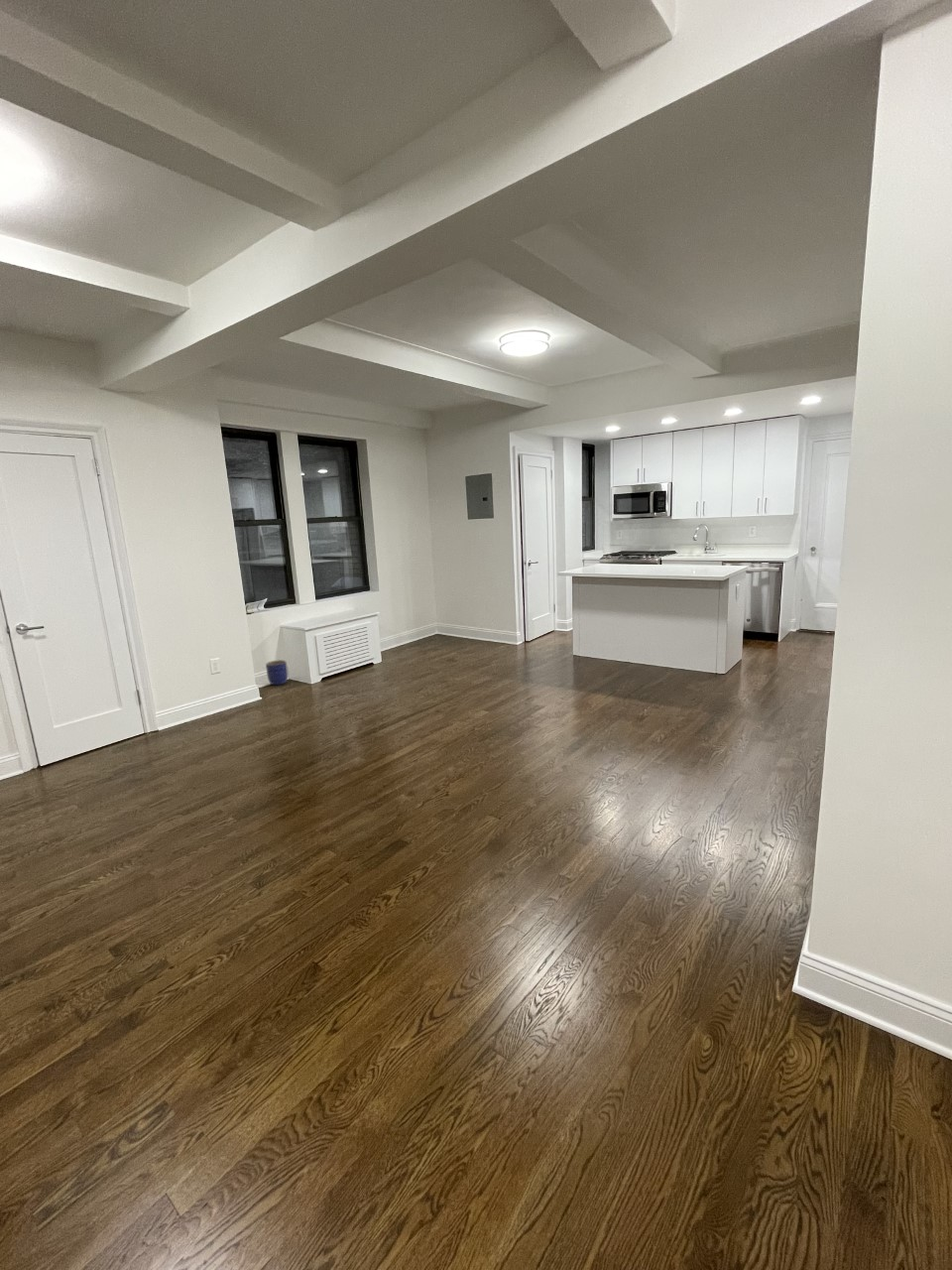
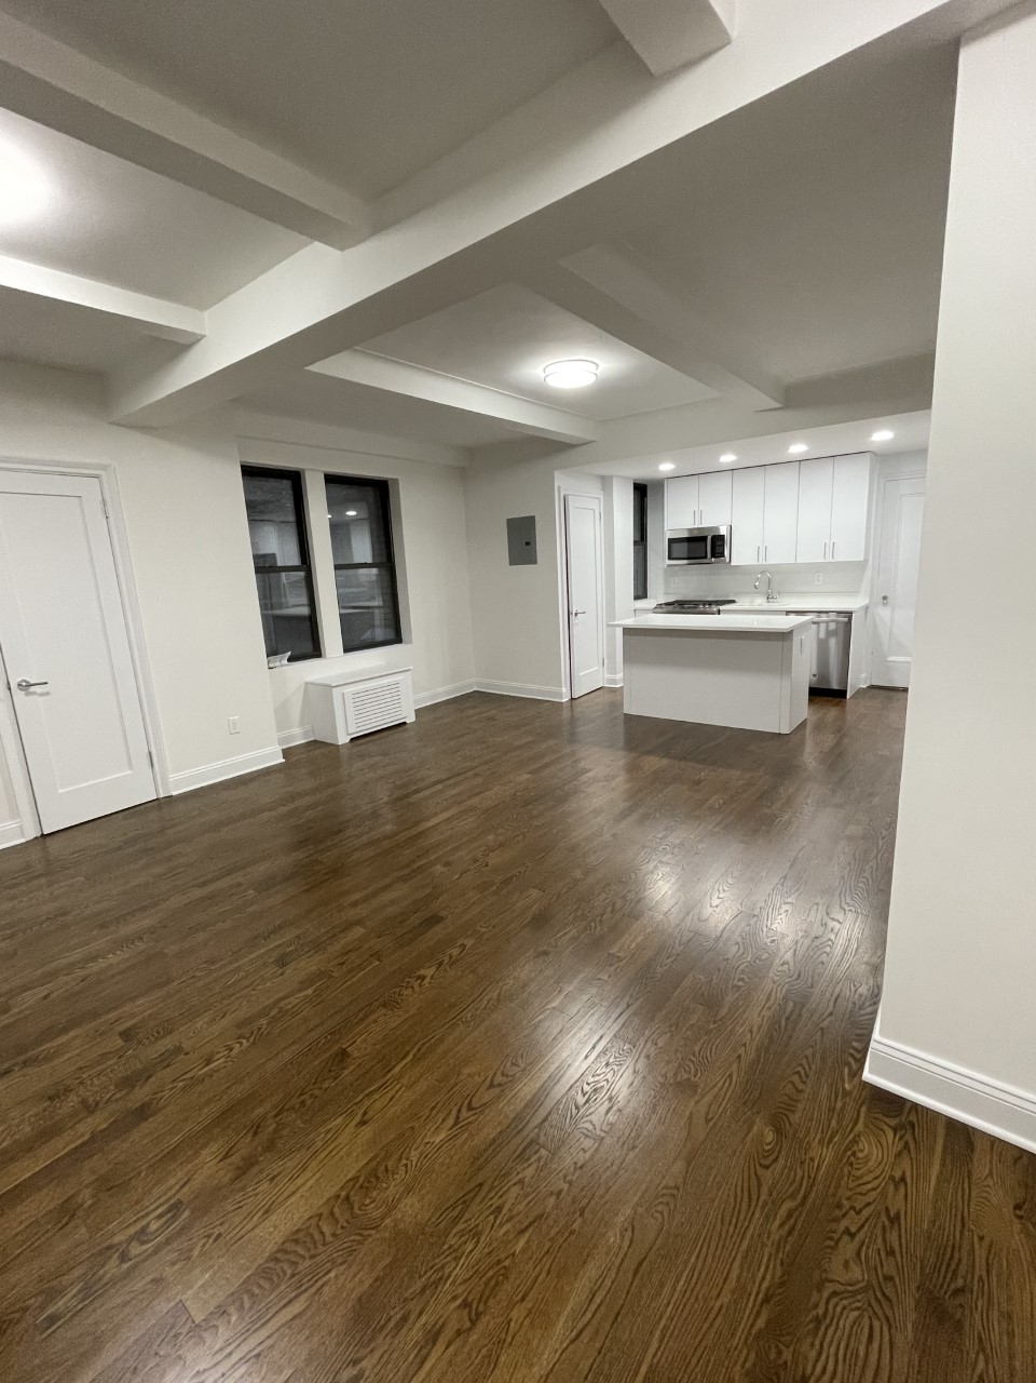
- planter [265,659,289,686]
